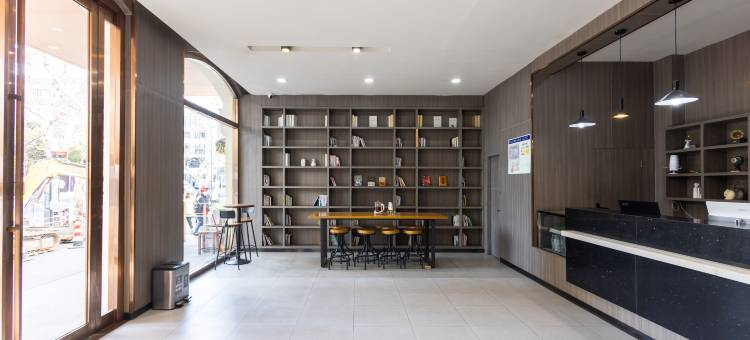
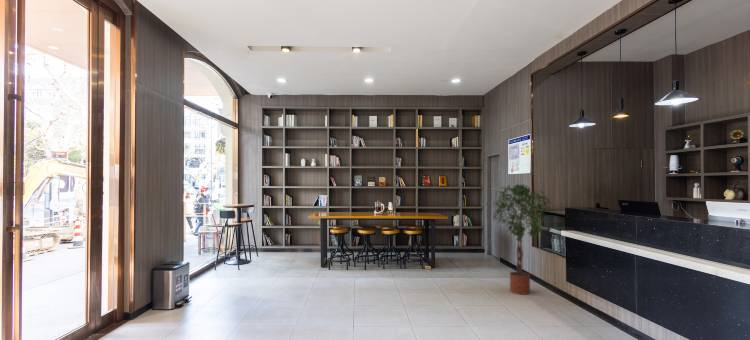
+ potted tree [492,182,553,295]
